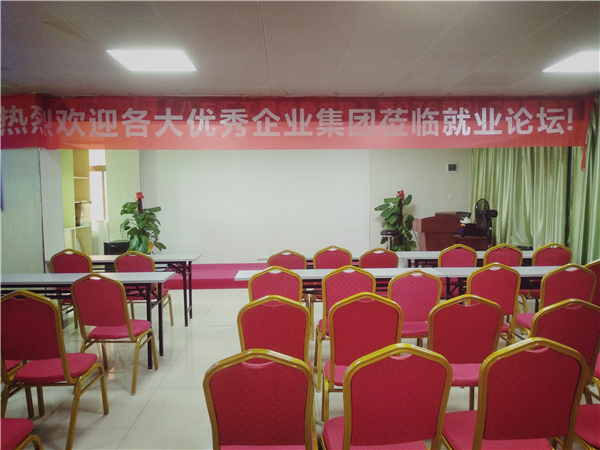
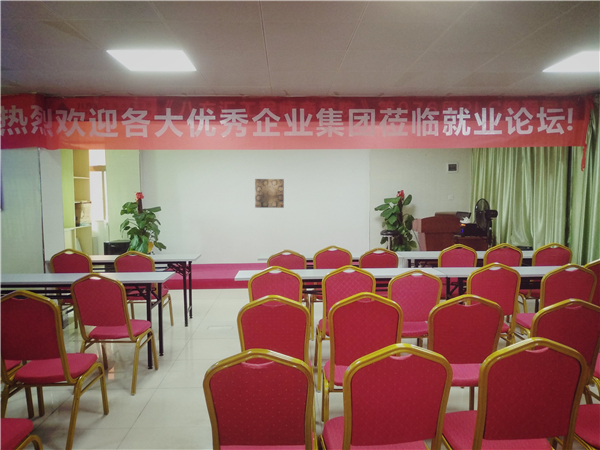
+ wall art [254,178,285,209]
